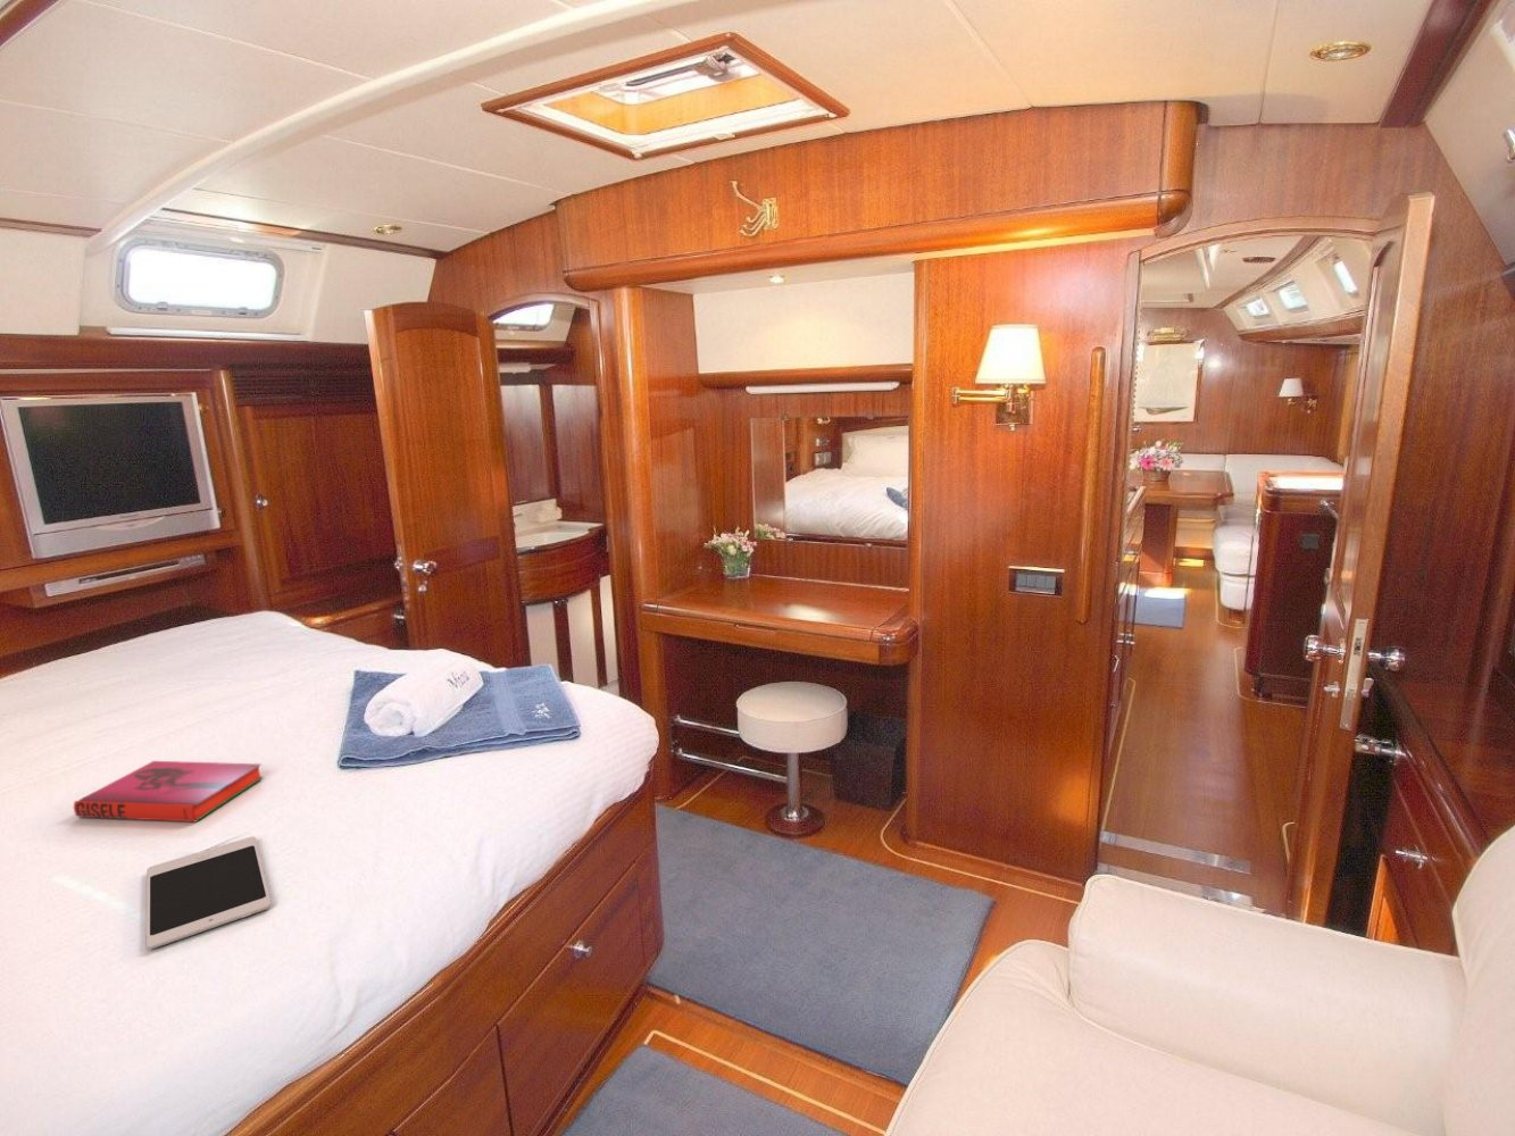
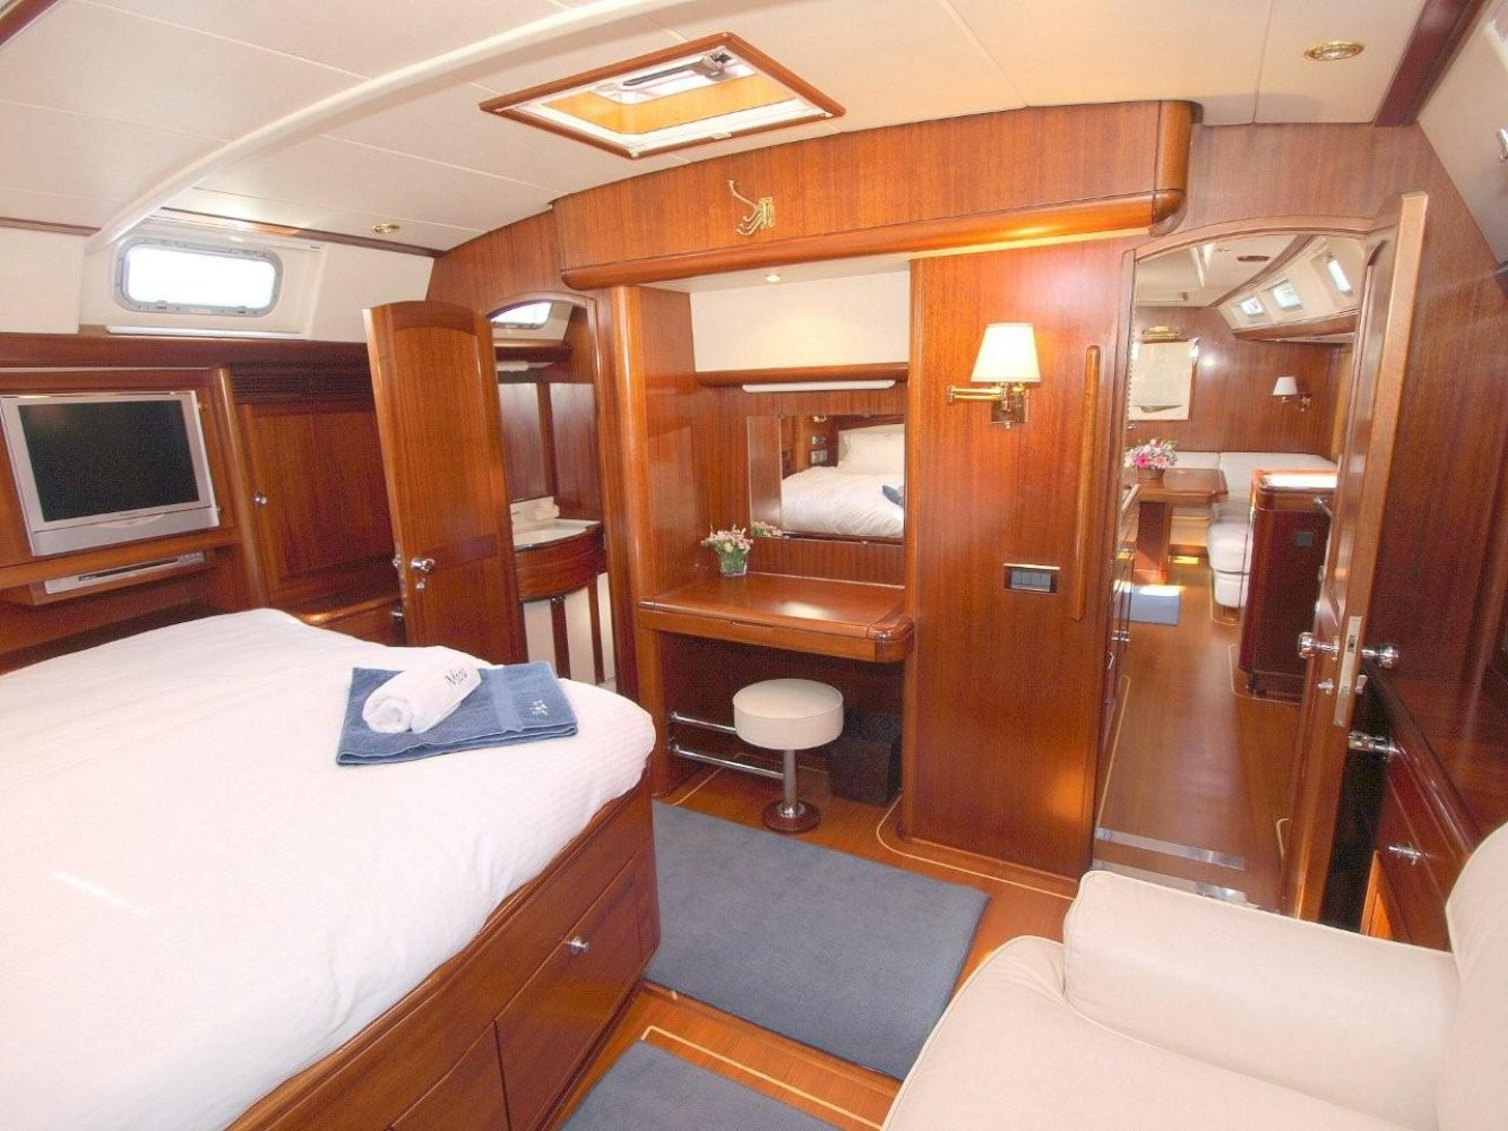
- tablet [144,836,272,951]
- hardback book [73,760,265,823]
